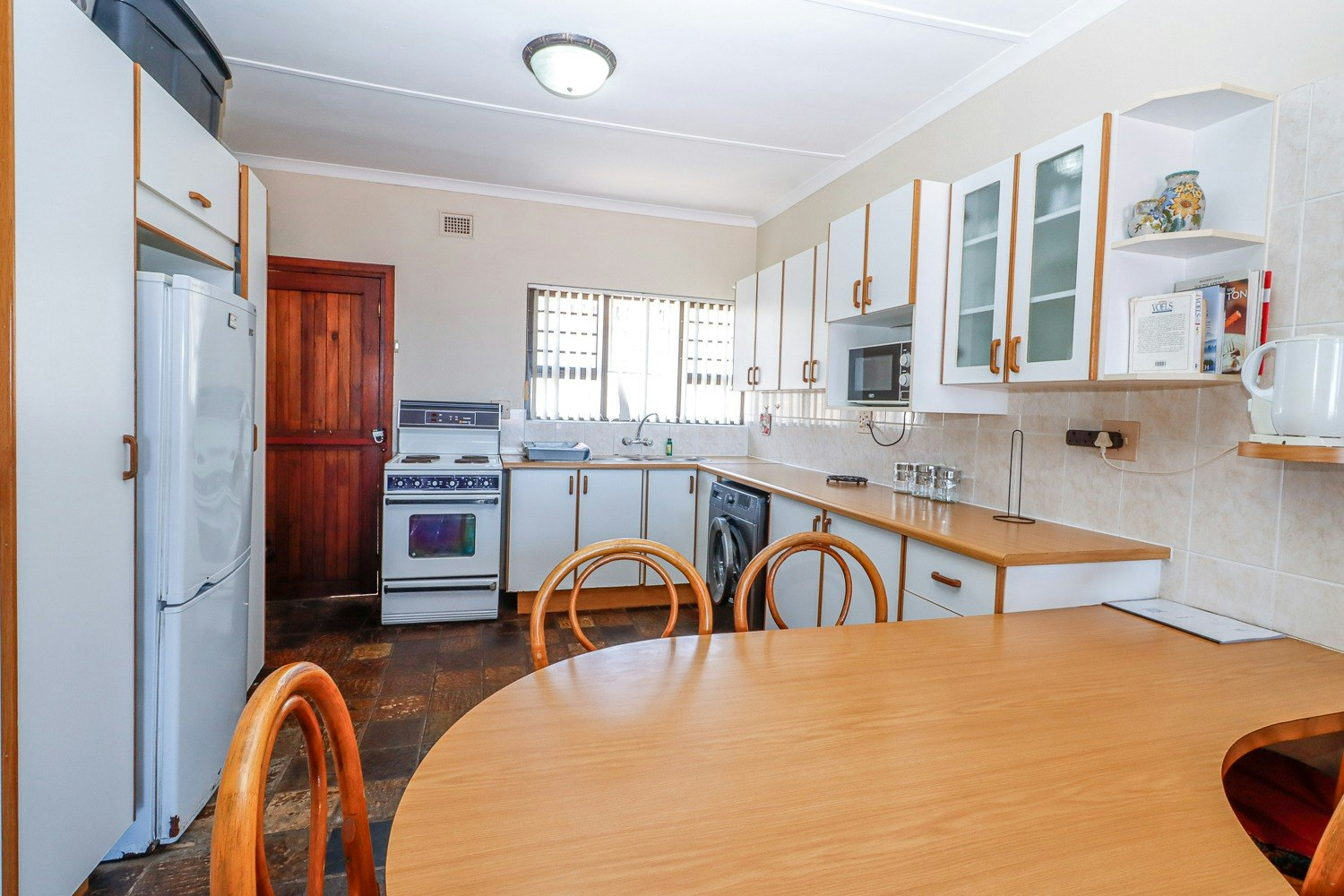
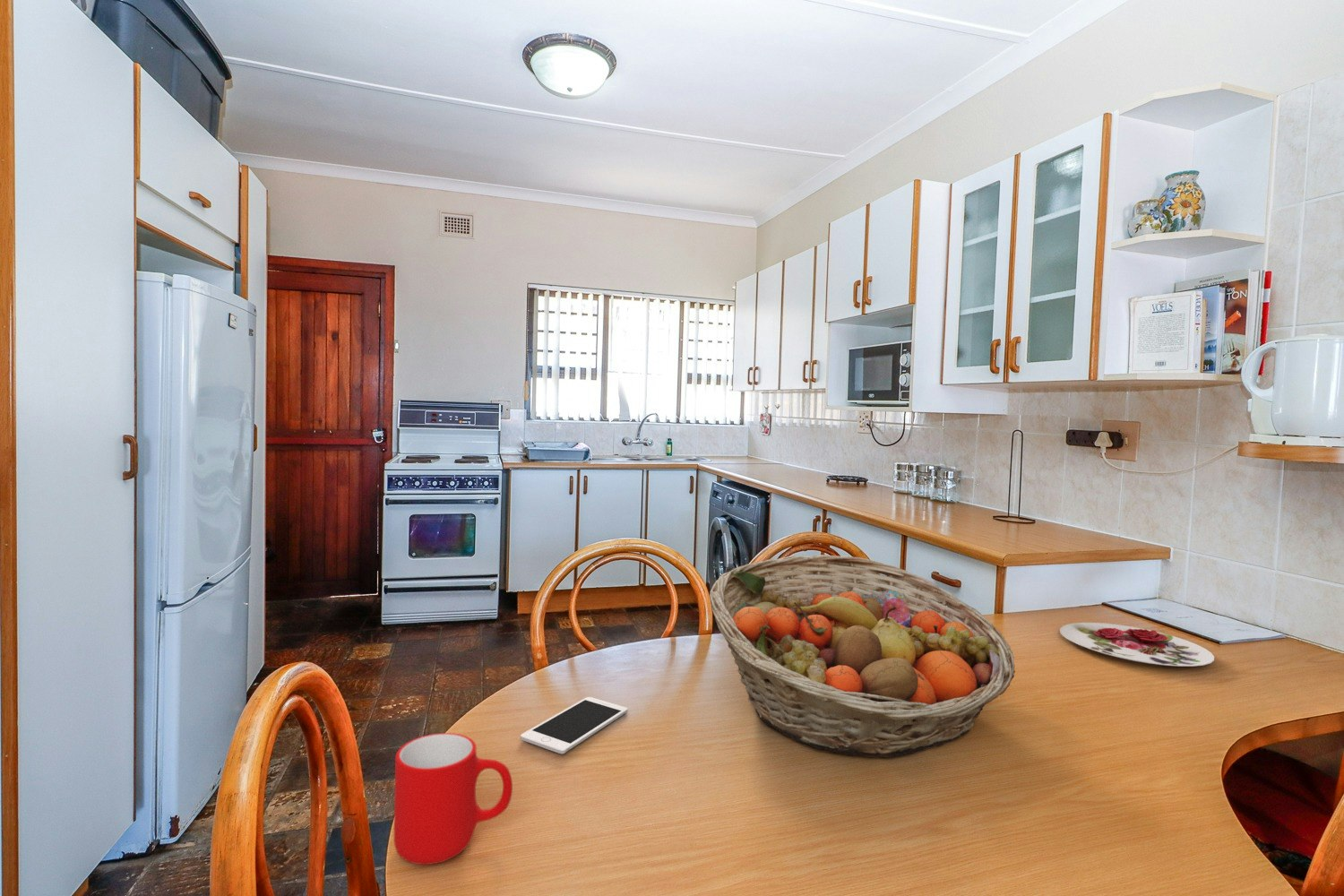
+ cup [393,732,513,866]
+ cell phone [520,696,628,754]
+ fruit basket [709,554,1016,758]
+ plate [1059,622,1215,668]
